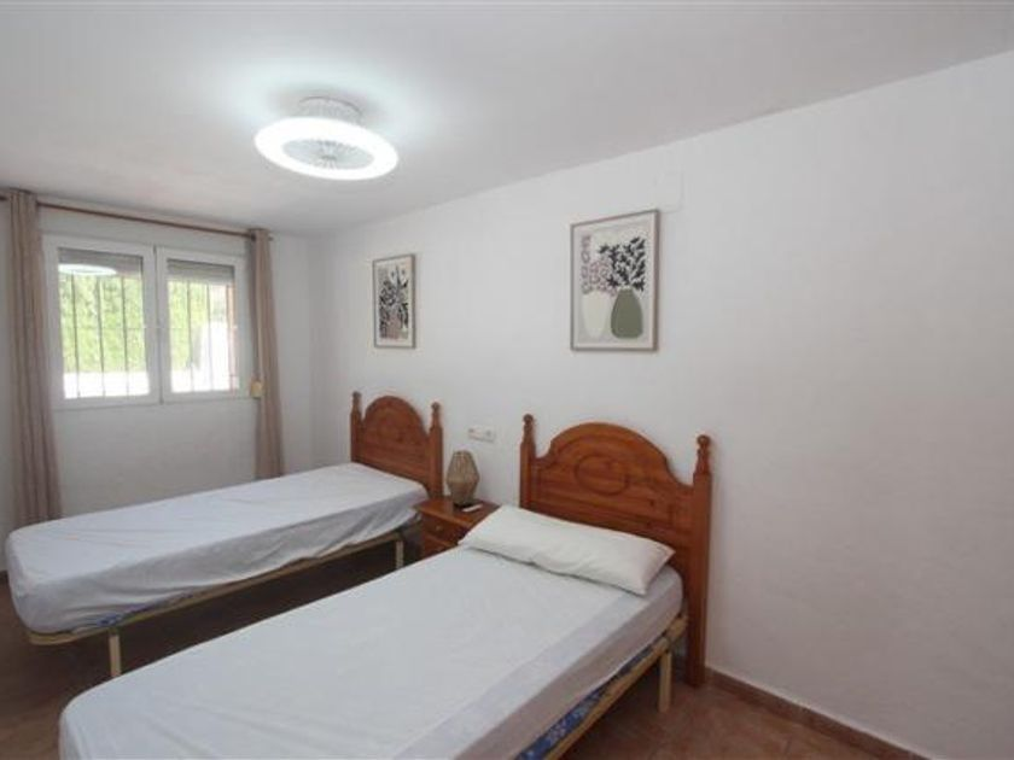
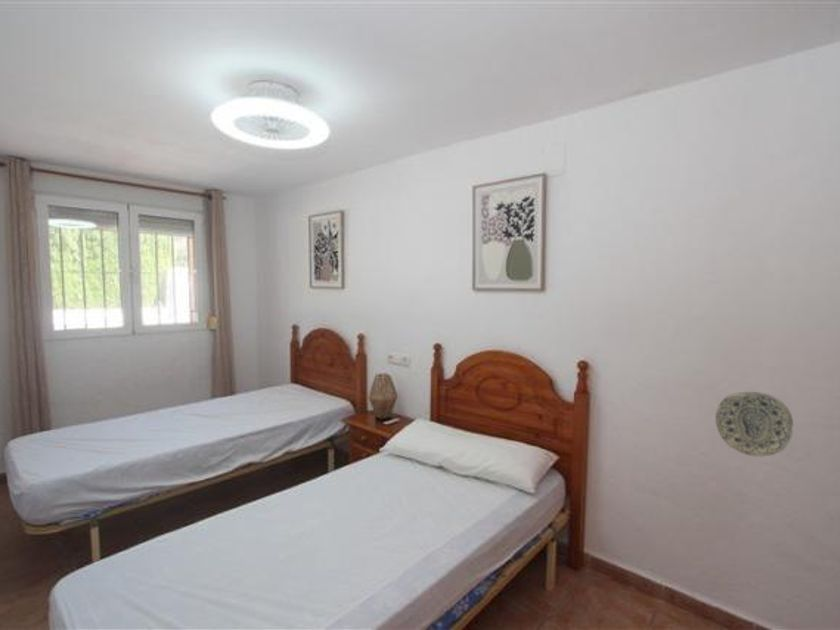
+ decorative plate [714,391,794,457]
